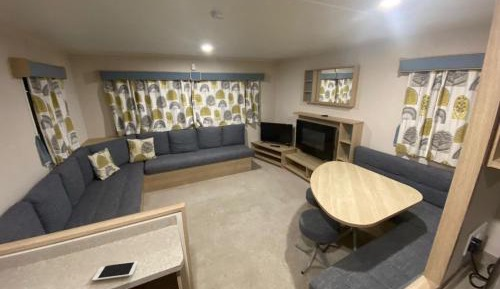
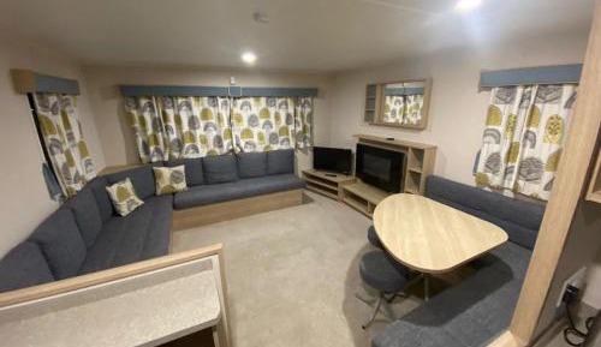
- cell phone [91,260,139,282]
